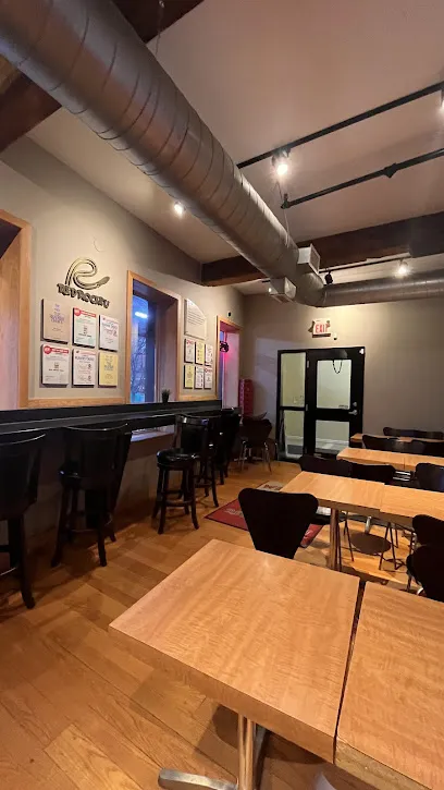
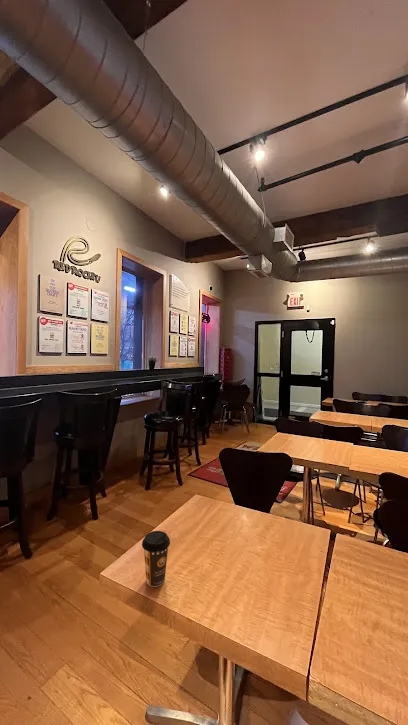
+ coffee cup [141,530,171,588]
